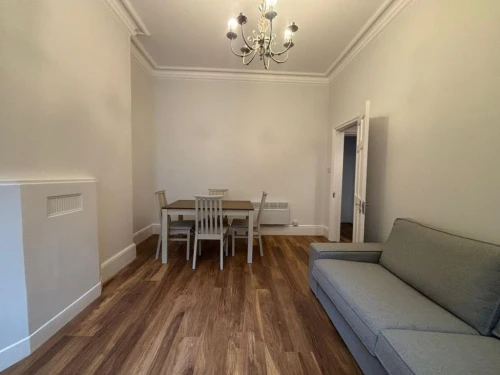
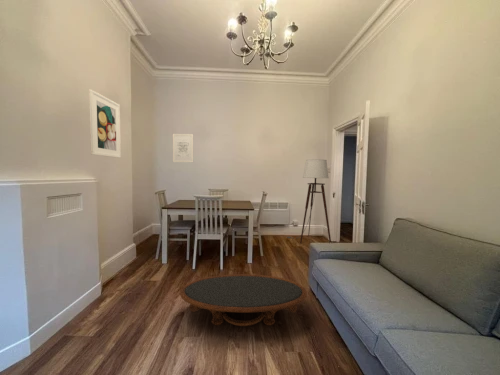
+ floor lamp [287,159,332,244]
+ wall art [172,133,194,163]
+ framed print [88,89,122,159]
+ coffee table [179,273,308,327]
